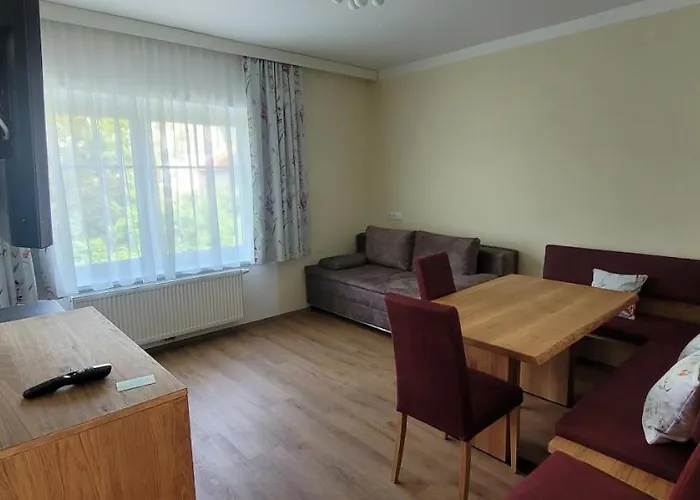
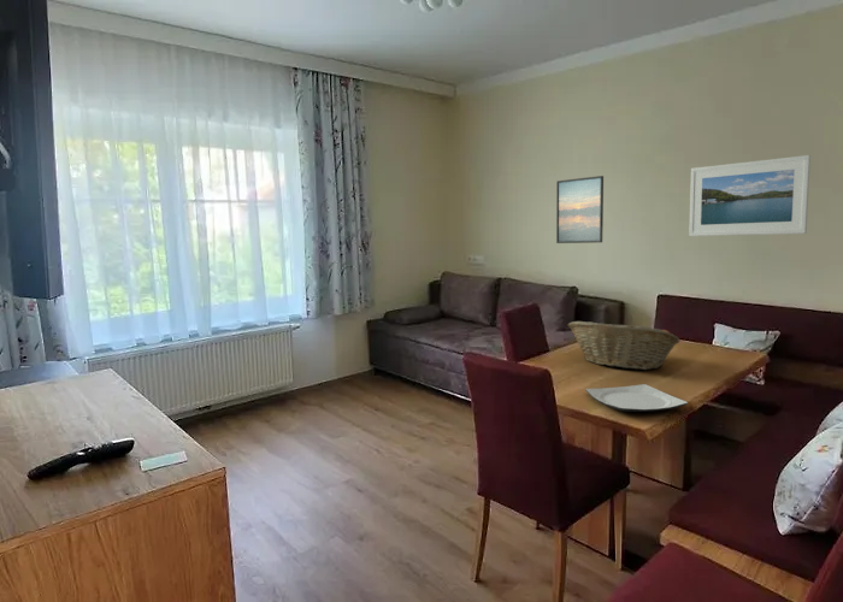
+ plate [584,383,689,413]
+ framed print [555,175,605,244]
+ fruit basket [567,320,680,371]
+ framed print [688,154,812,237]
